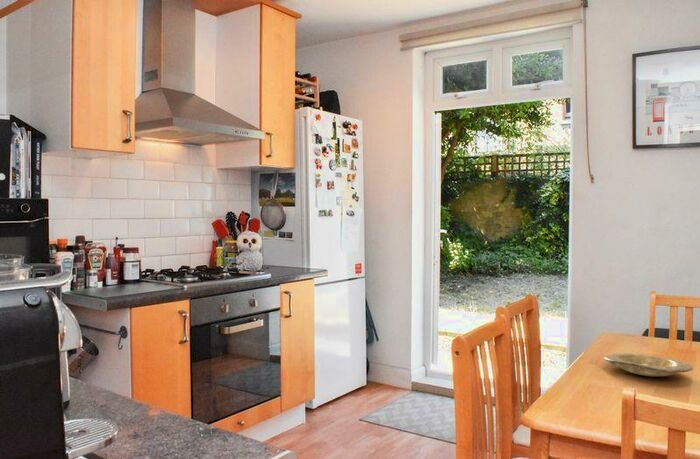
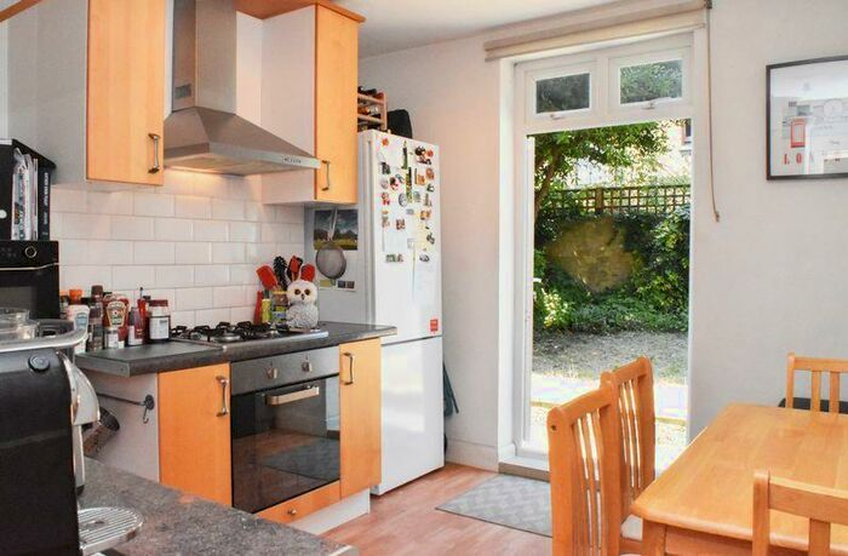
- plate [603,352,694,378]
